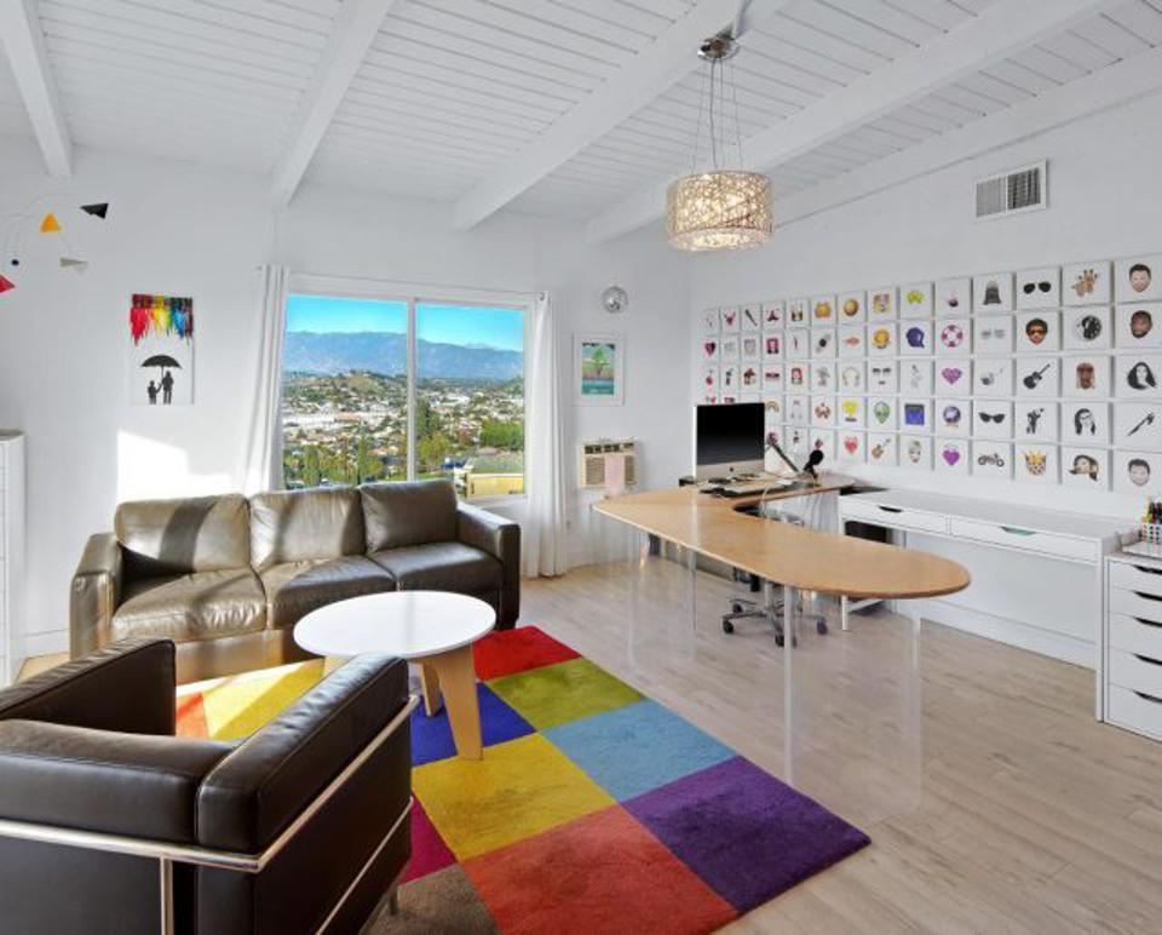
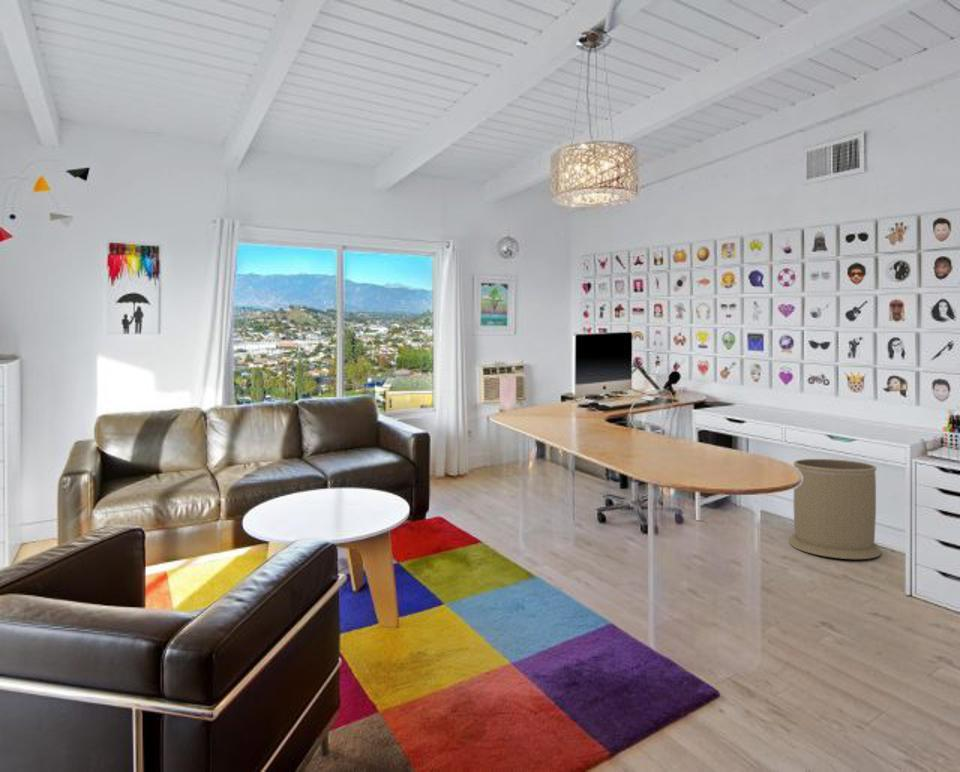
+ trash can [788,458,882,560]
